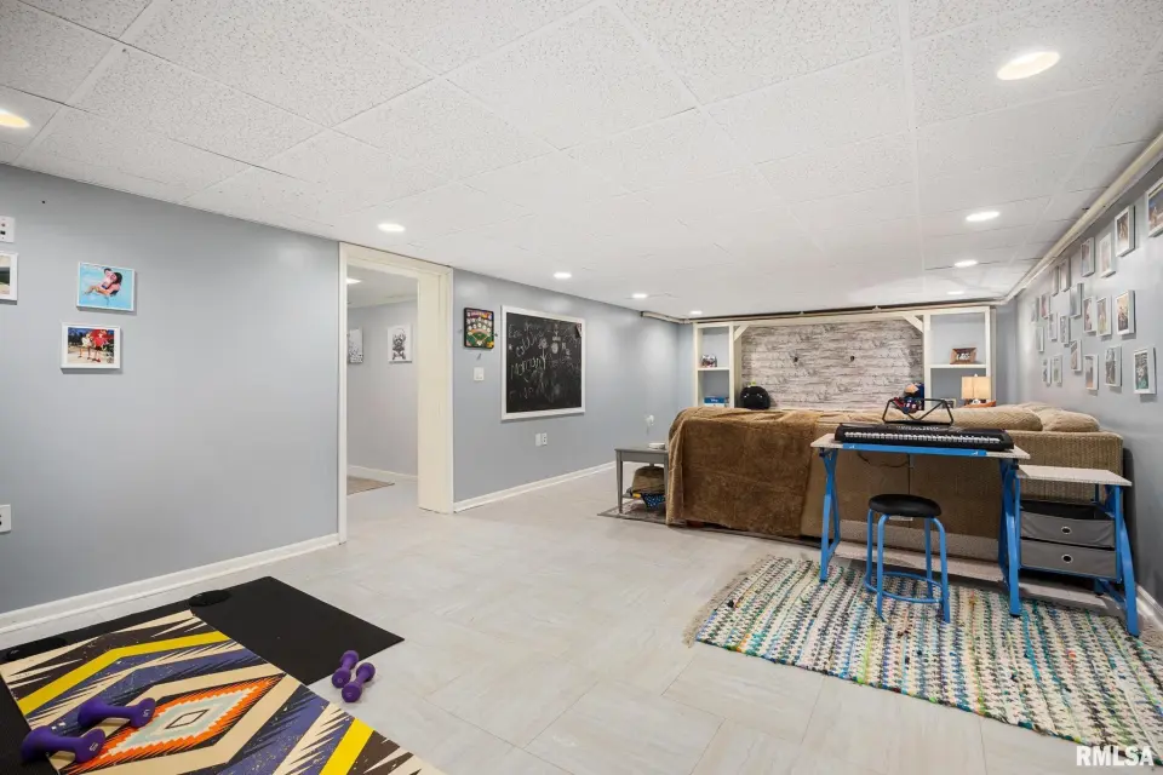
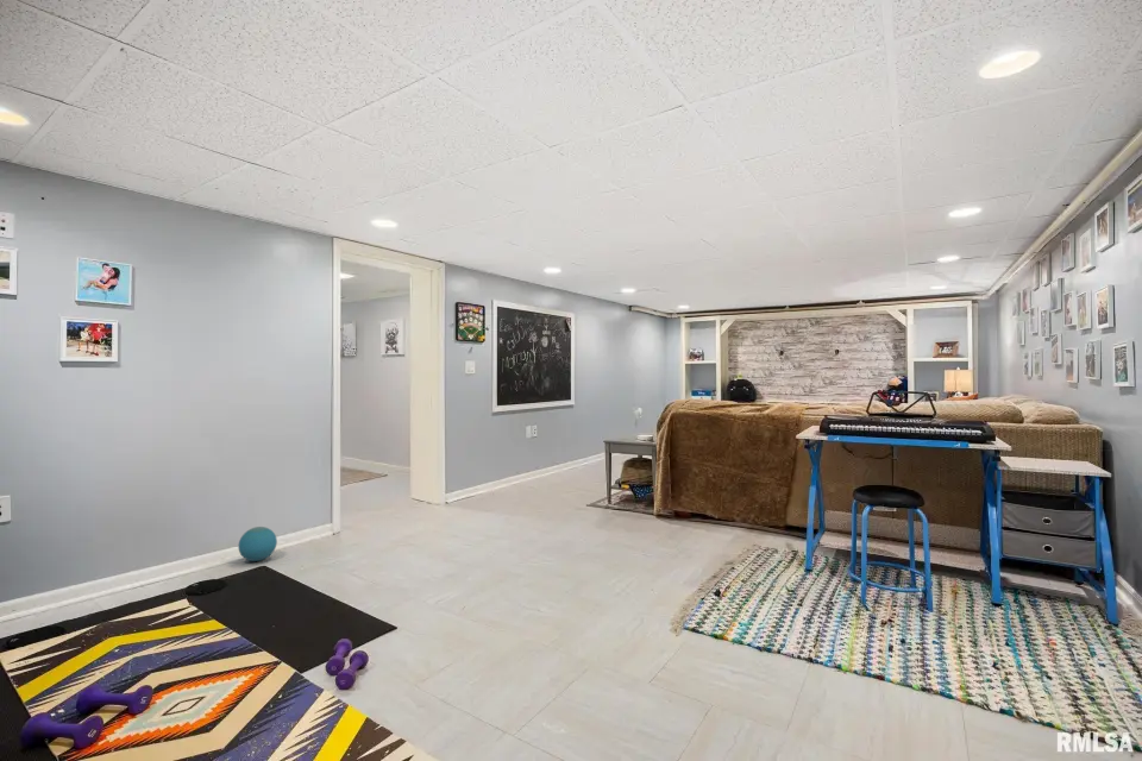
+ ball [237,526,278,562]
